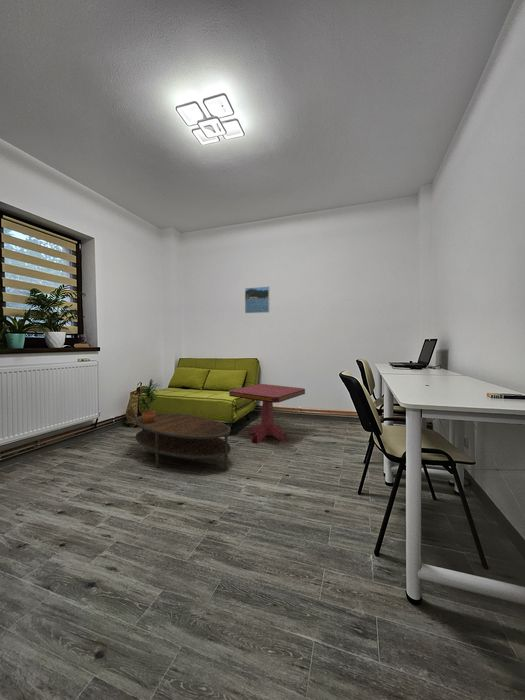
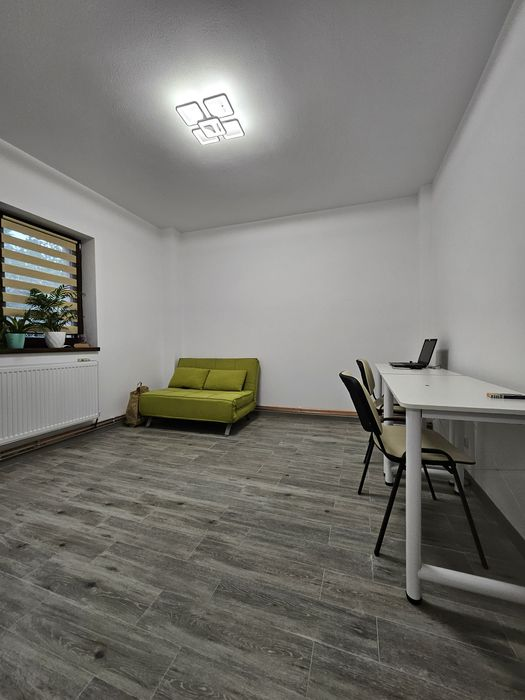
- potted plant [136,378,160,423]
- coffee table [134,412,232,472]
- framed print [244,286,270,314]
- side table [228,383,306,445]
